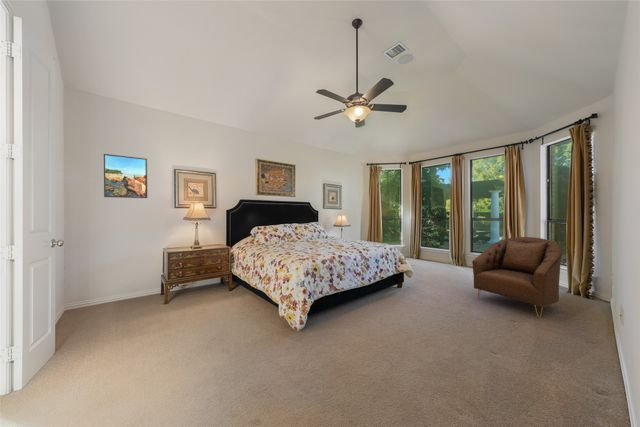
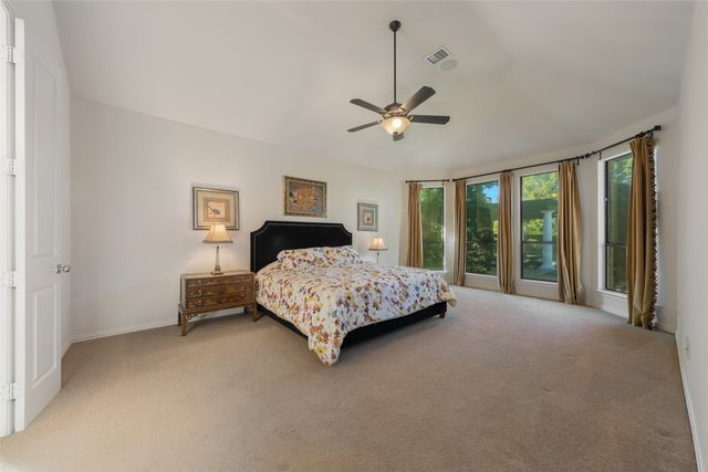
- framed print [103,153,148,199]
- armchair [471,236,563,318]
